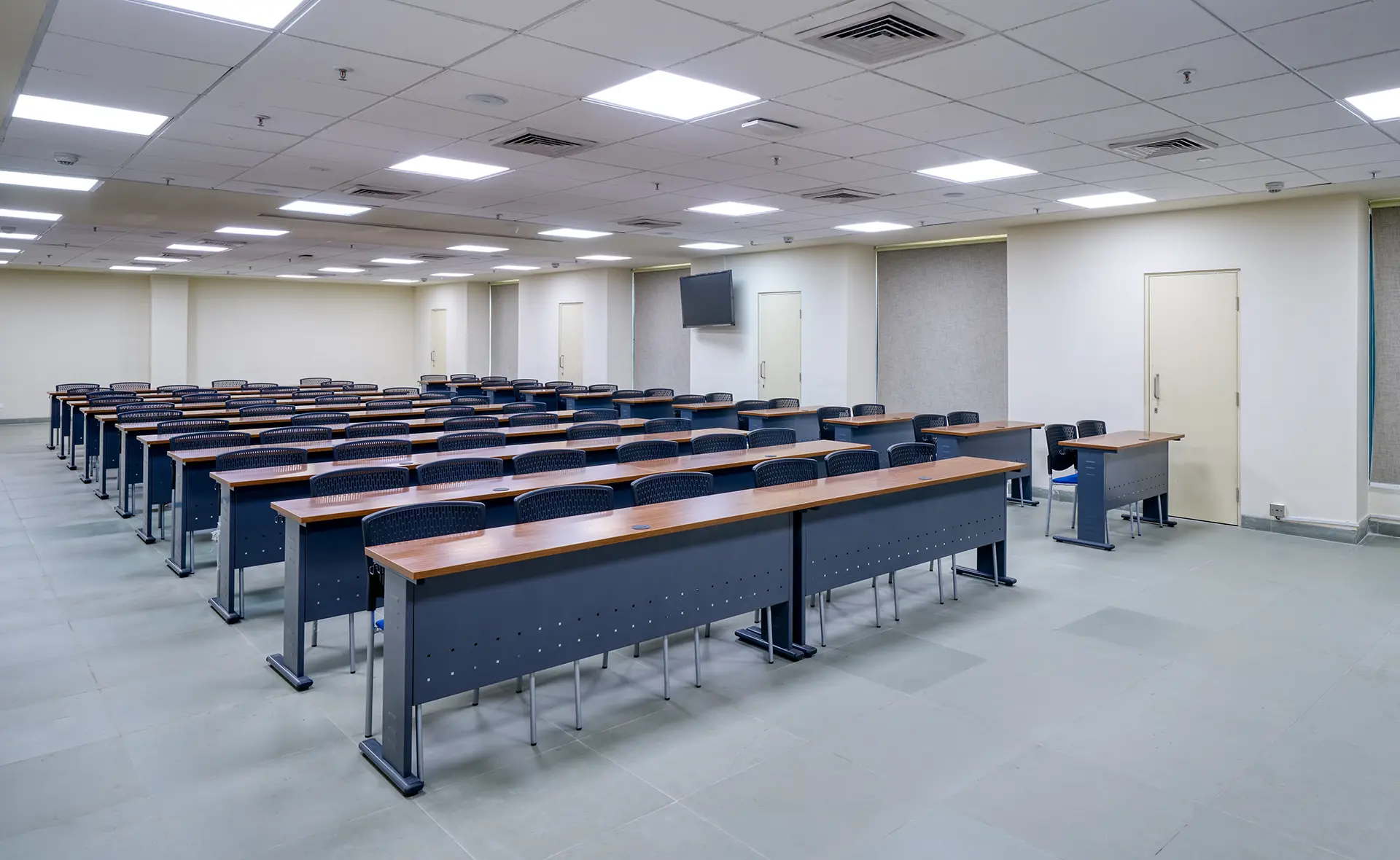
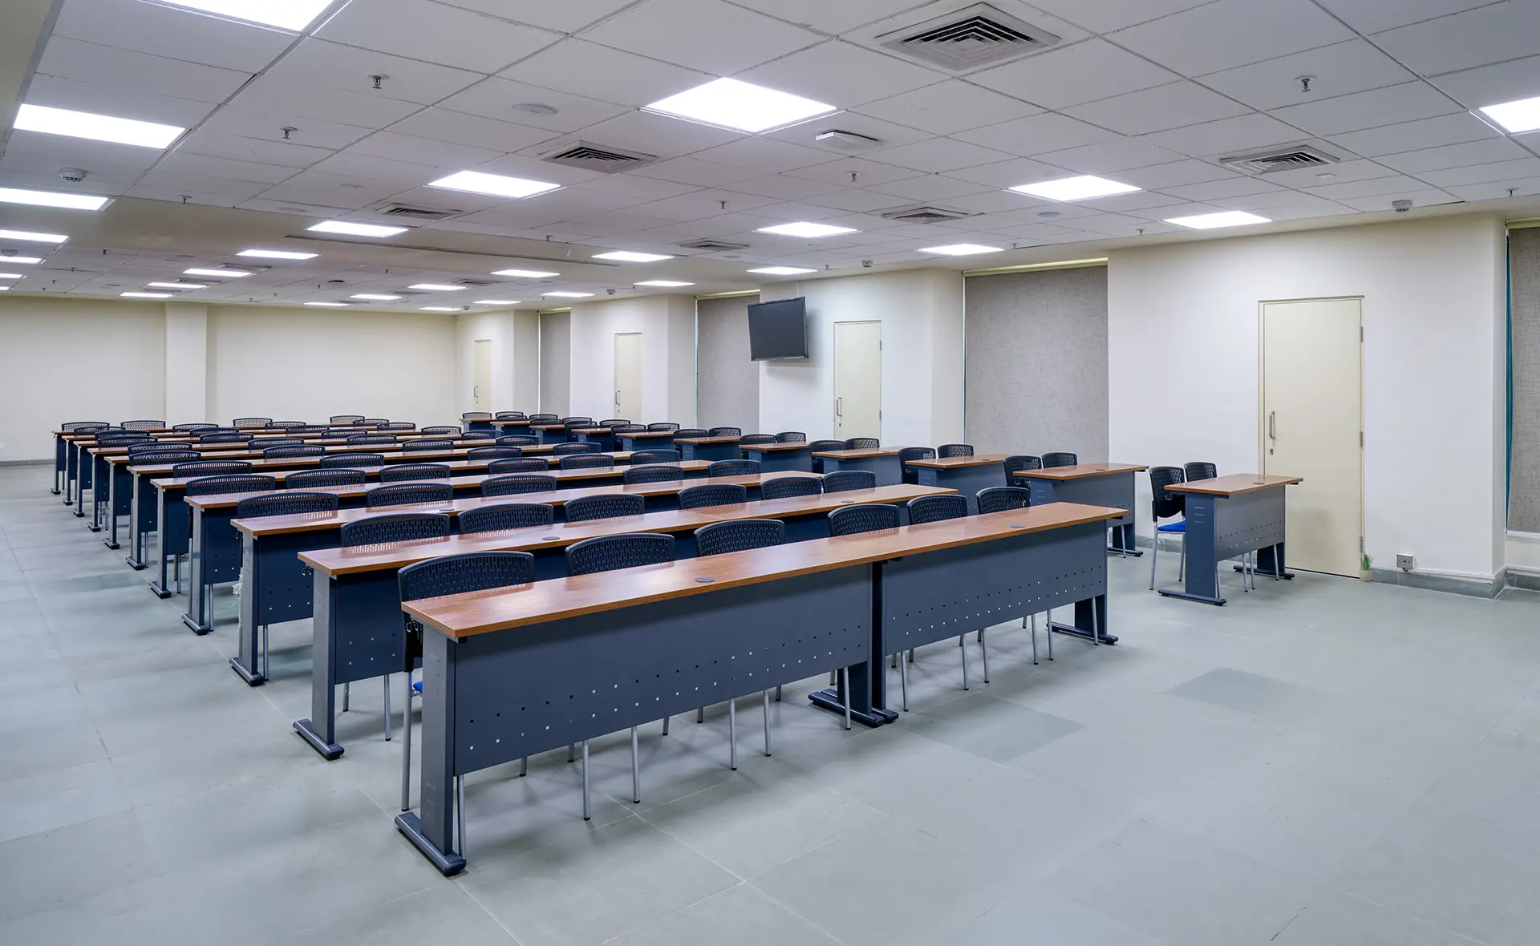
+ potted plant [1358,550,1375,582]
